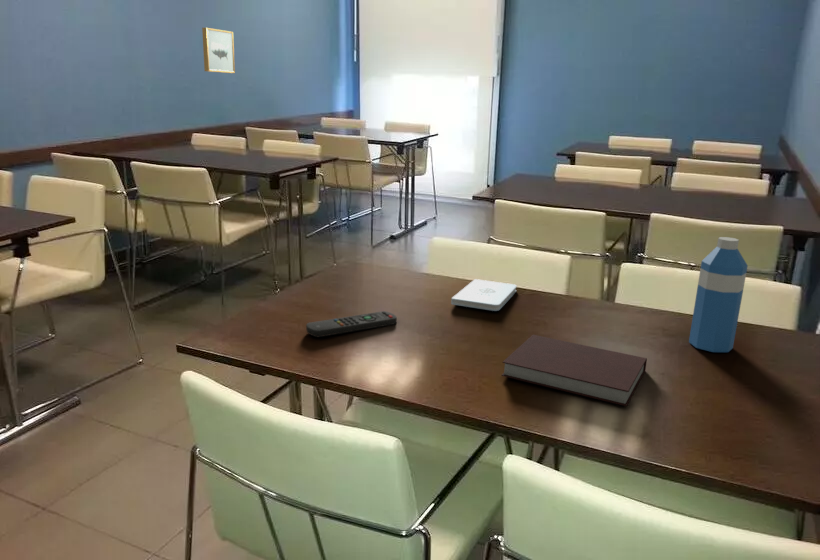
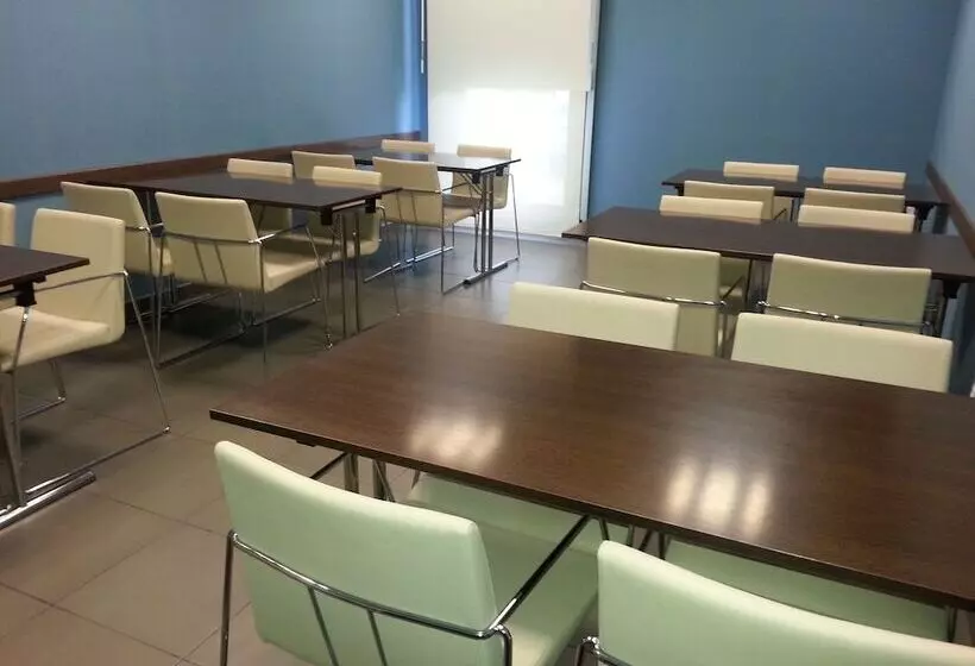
- remote control [305,310,398,338]
- wall art [201,27,236,74]
- water bottle [688,236,749,353]
- notebook [500,334,648,407]
- notepad [450,278,518,312]
